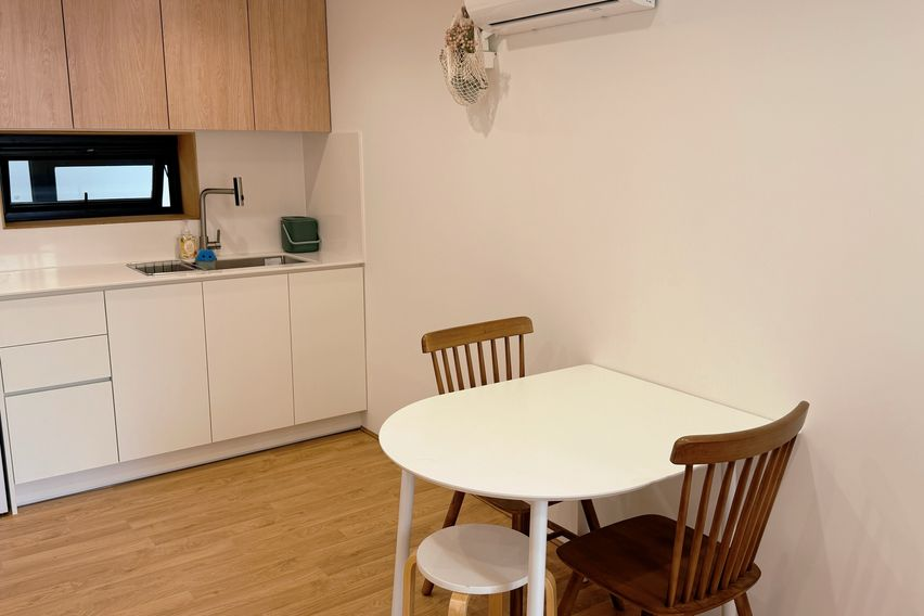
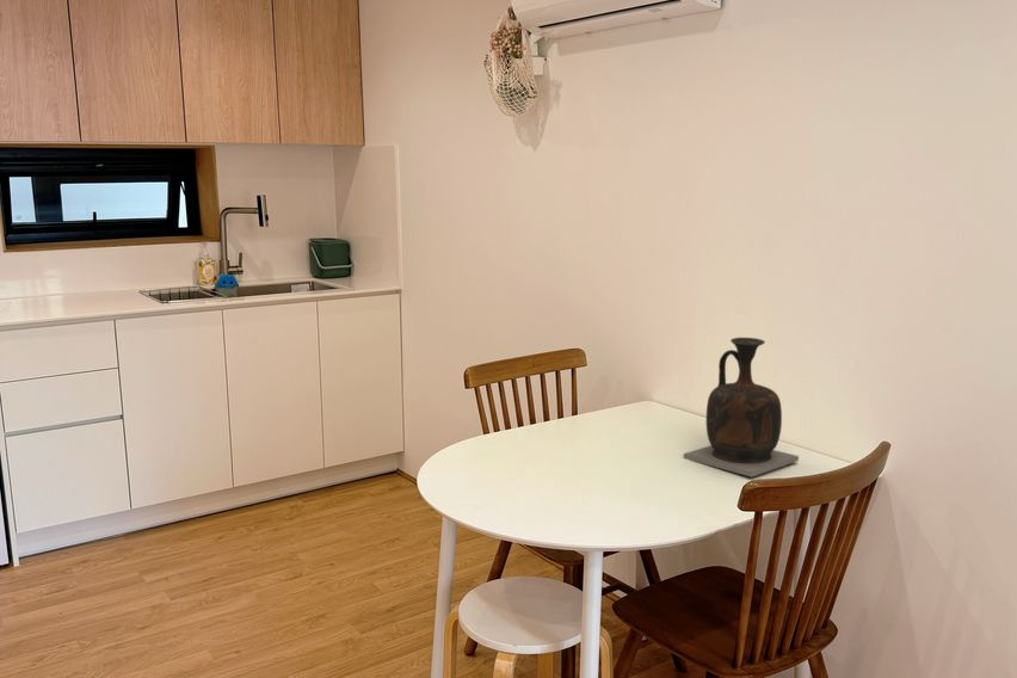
+ vase [683,337,800,479]
